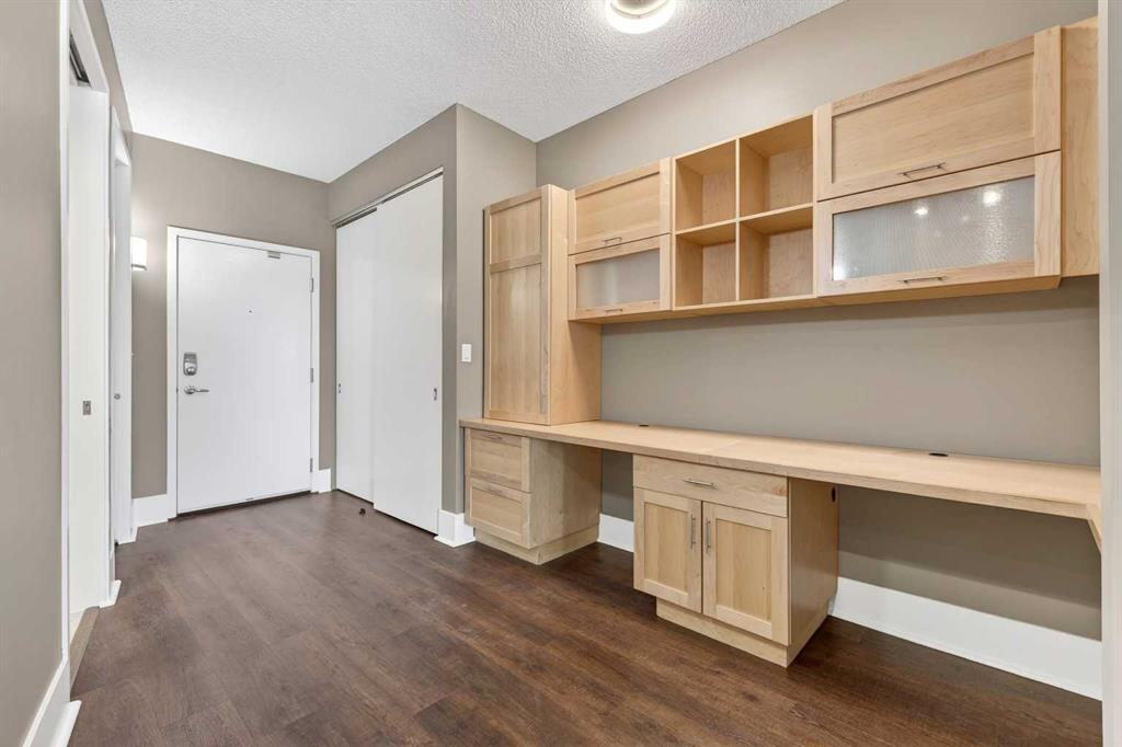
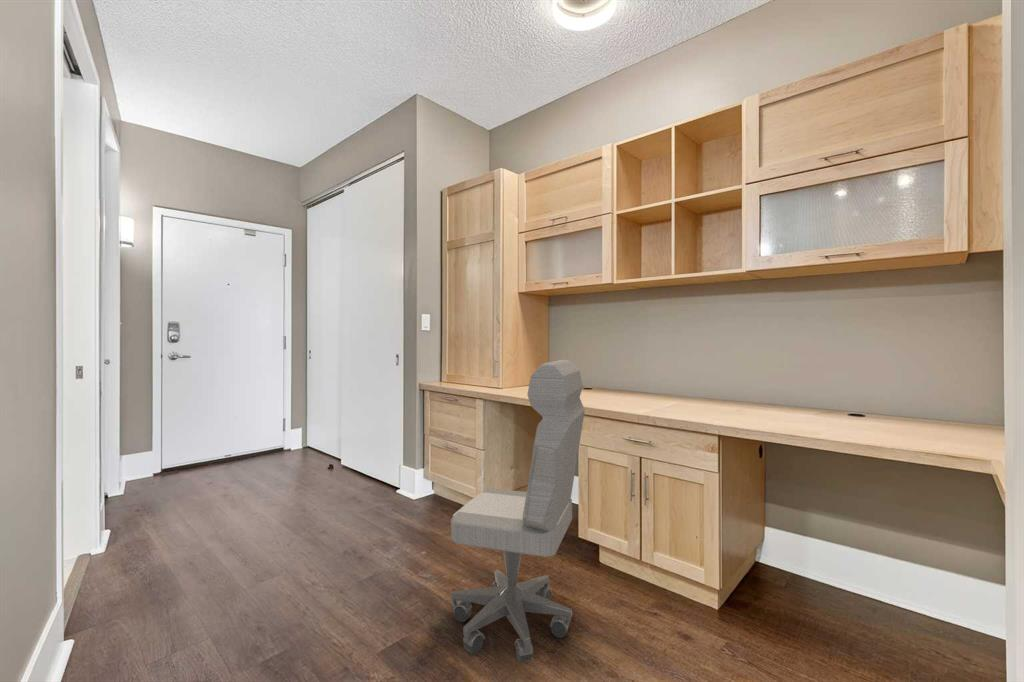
+ office chair [450,359,586,663]
